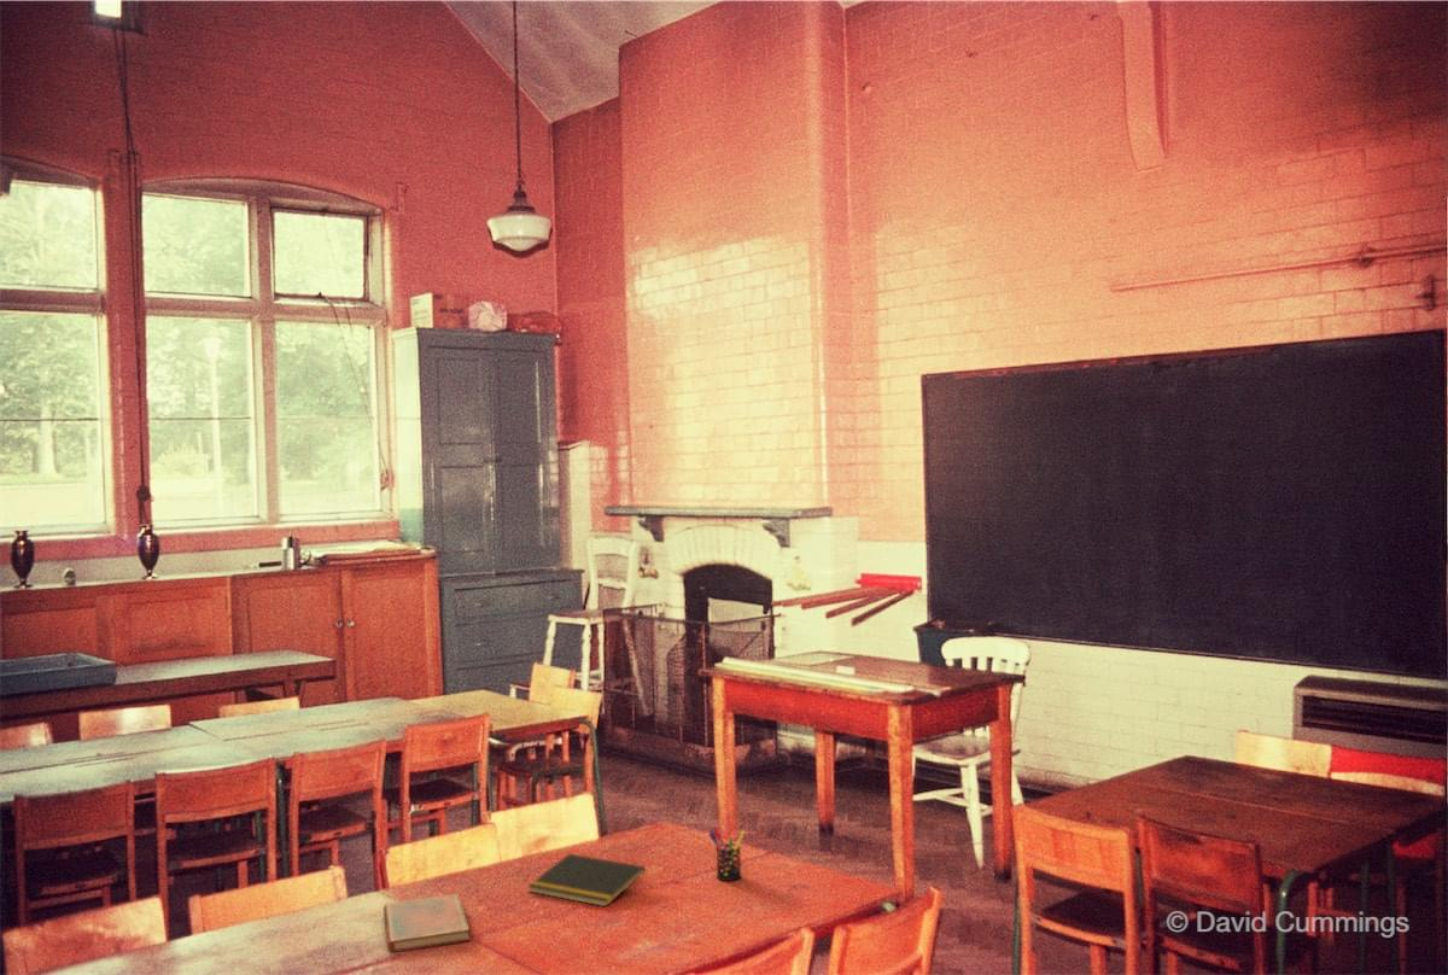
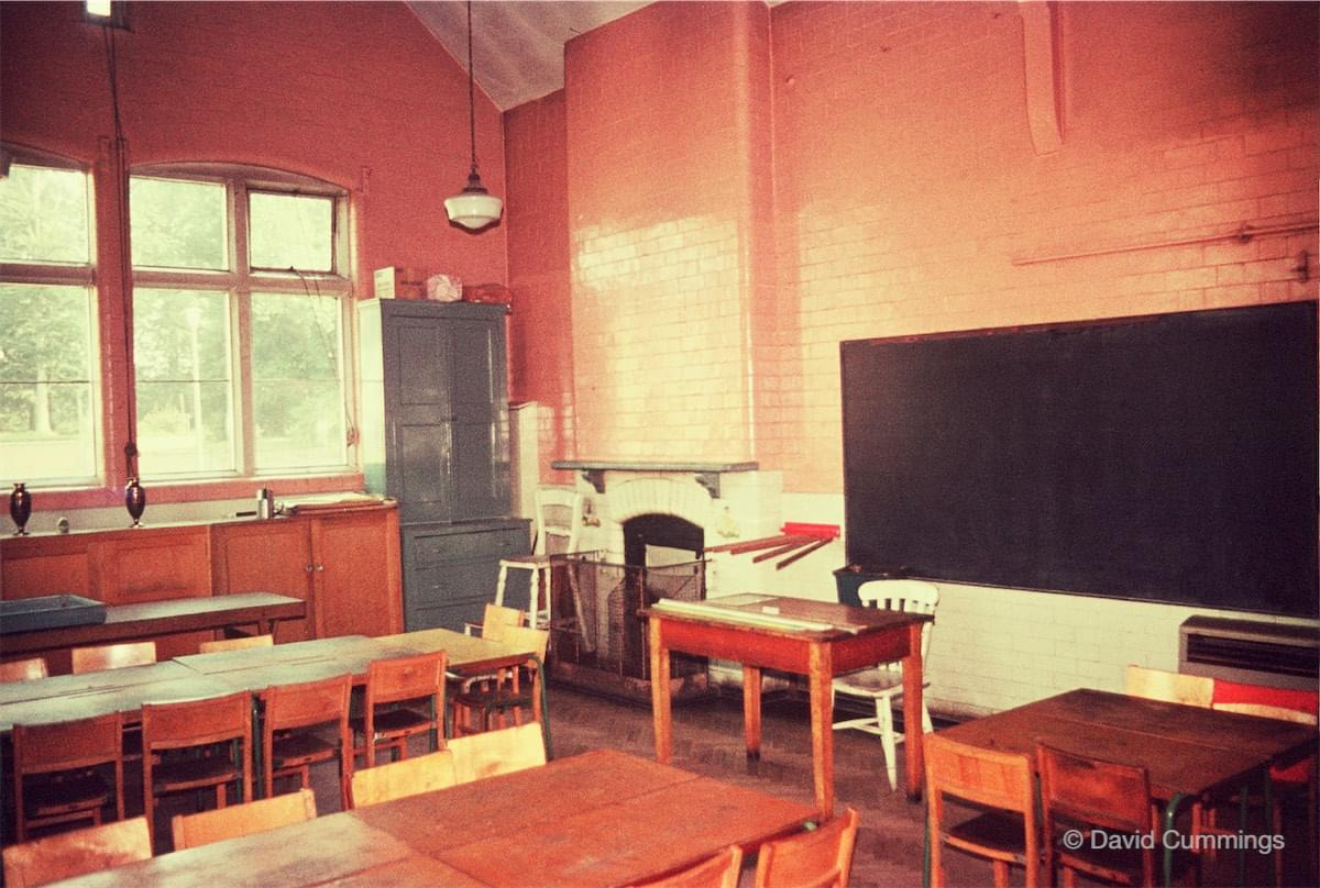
- pen holder [708,825,746,882]
- diary [383,893,472,954]
- notepad [526,853,647,907]
